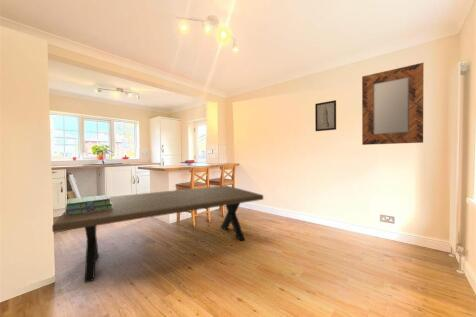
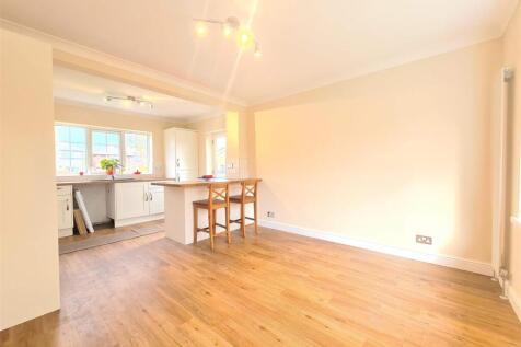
- stack of books [64,194,112,215]
- home mirror [361,62,425,146]
- dining table [51,184,264,284]
- wall art [314,99,337,132]
